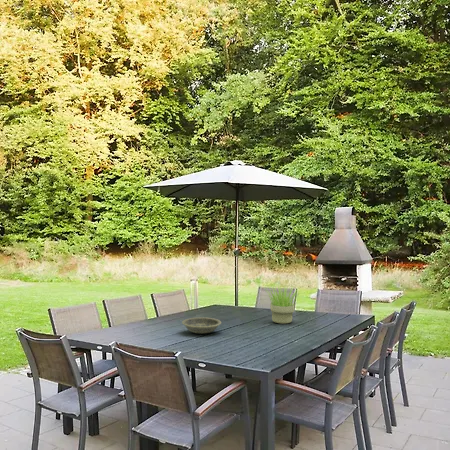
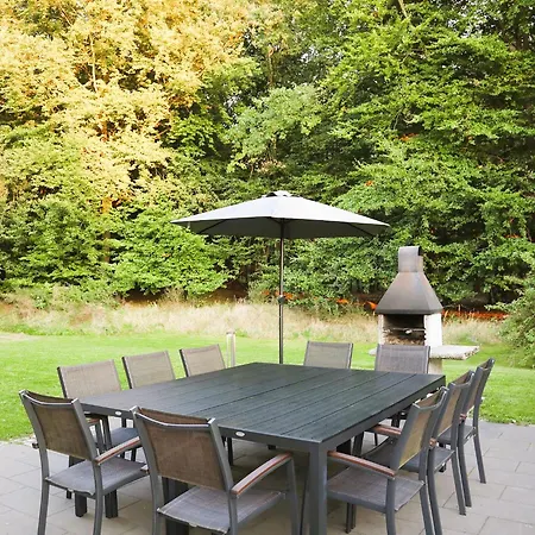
- bowl [181,316,222,335]
- potted plant [264,285,301,325]
